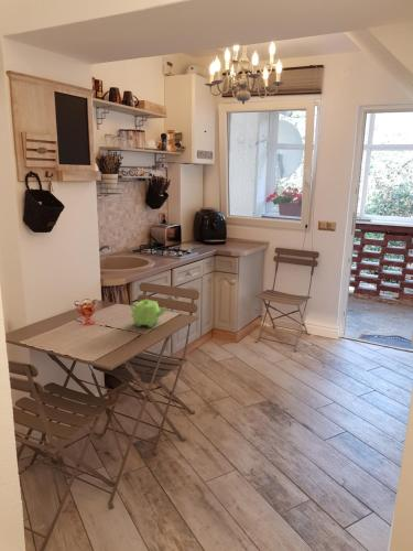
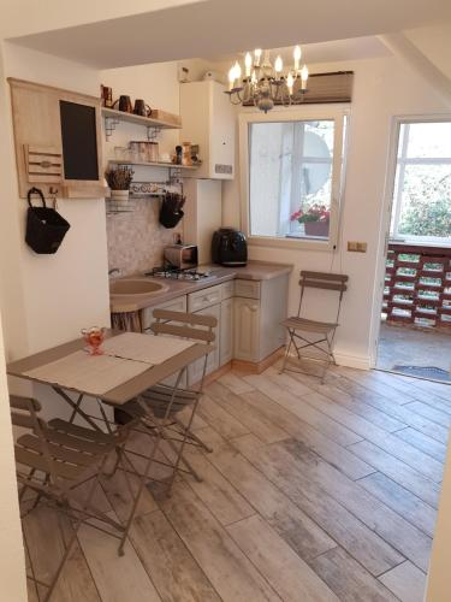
- coffeepot [130,299,169,328]
